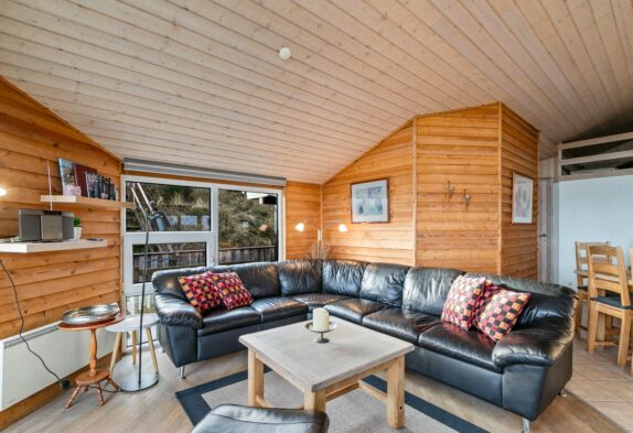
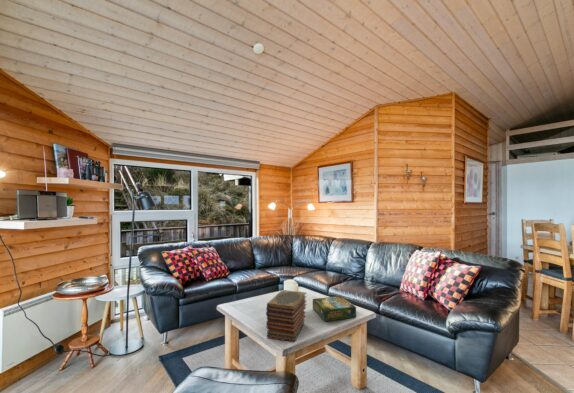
+ book stack [265,289,307,343]
+ board game [312,295,357,323]
